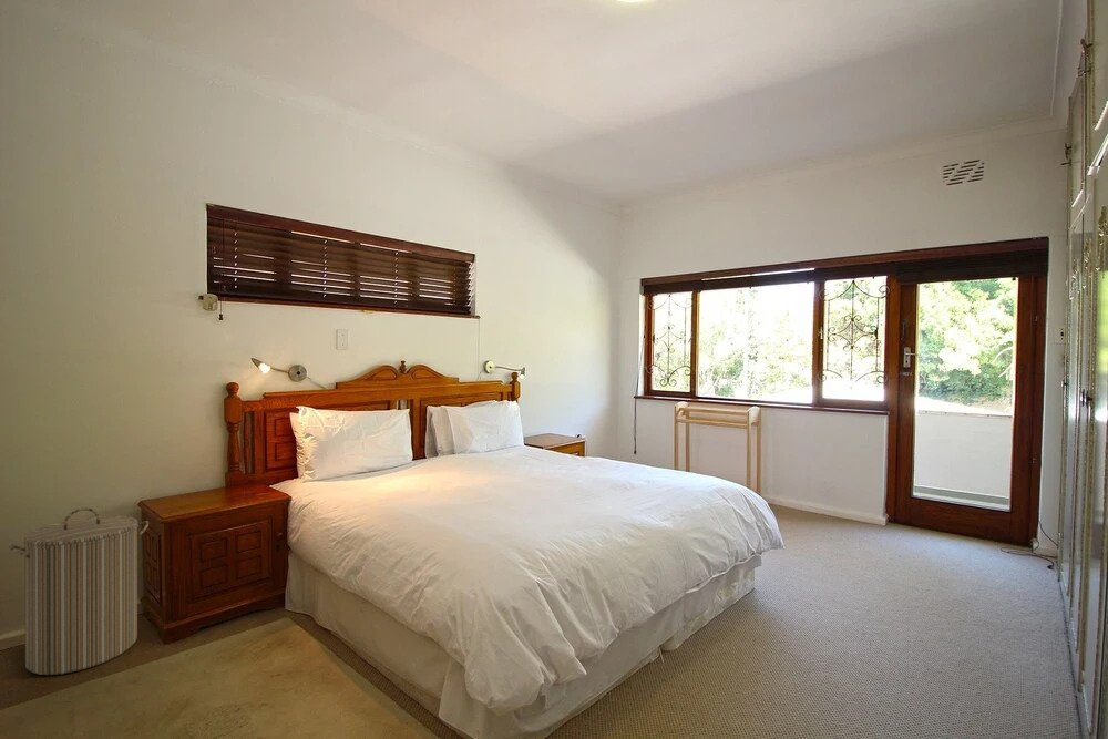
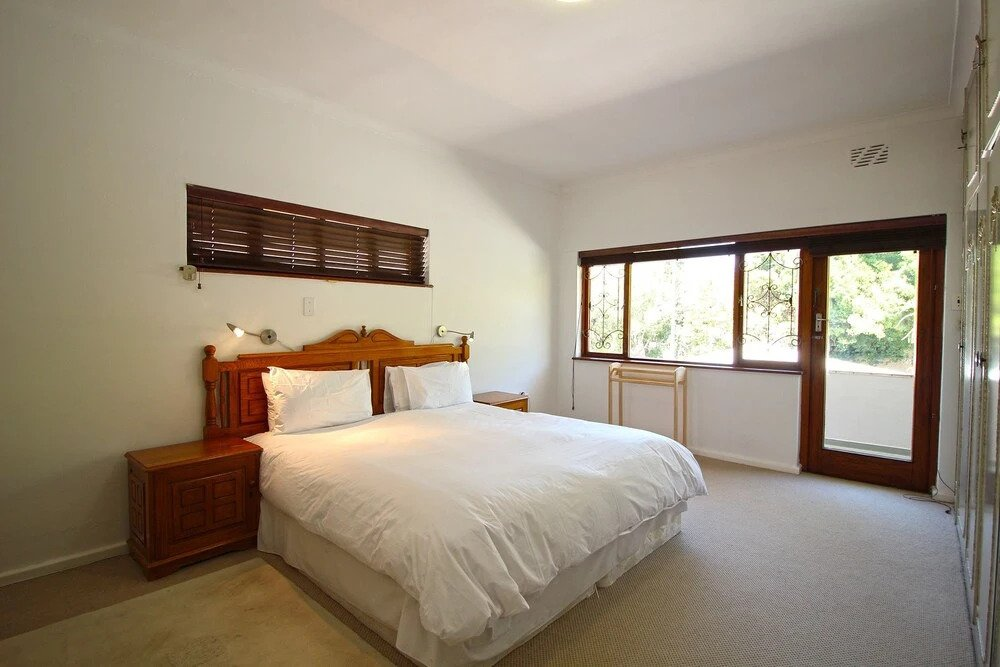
- laundry hamper [8,506,150,676]
